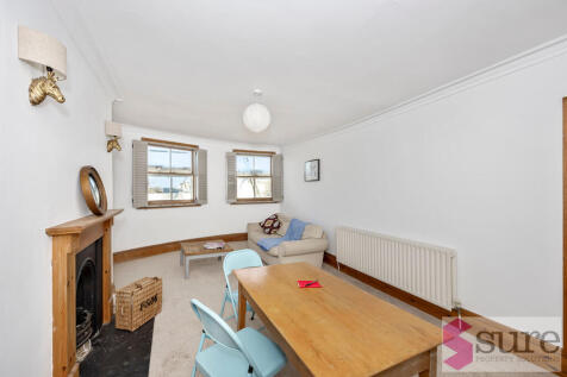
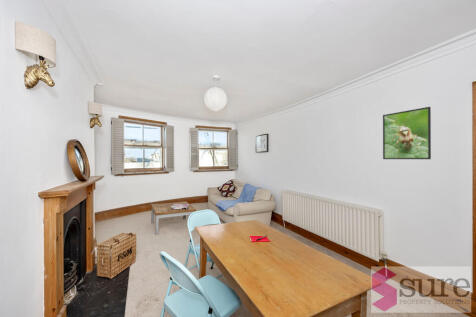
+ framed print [382,106,432,160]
